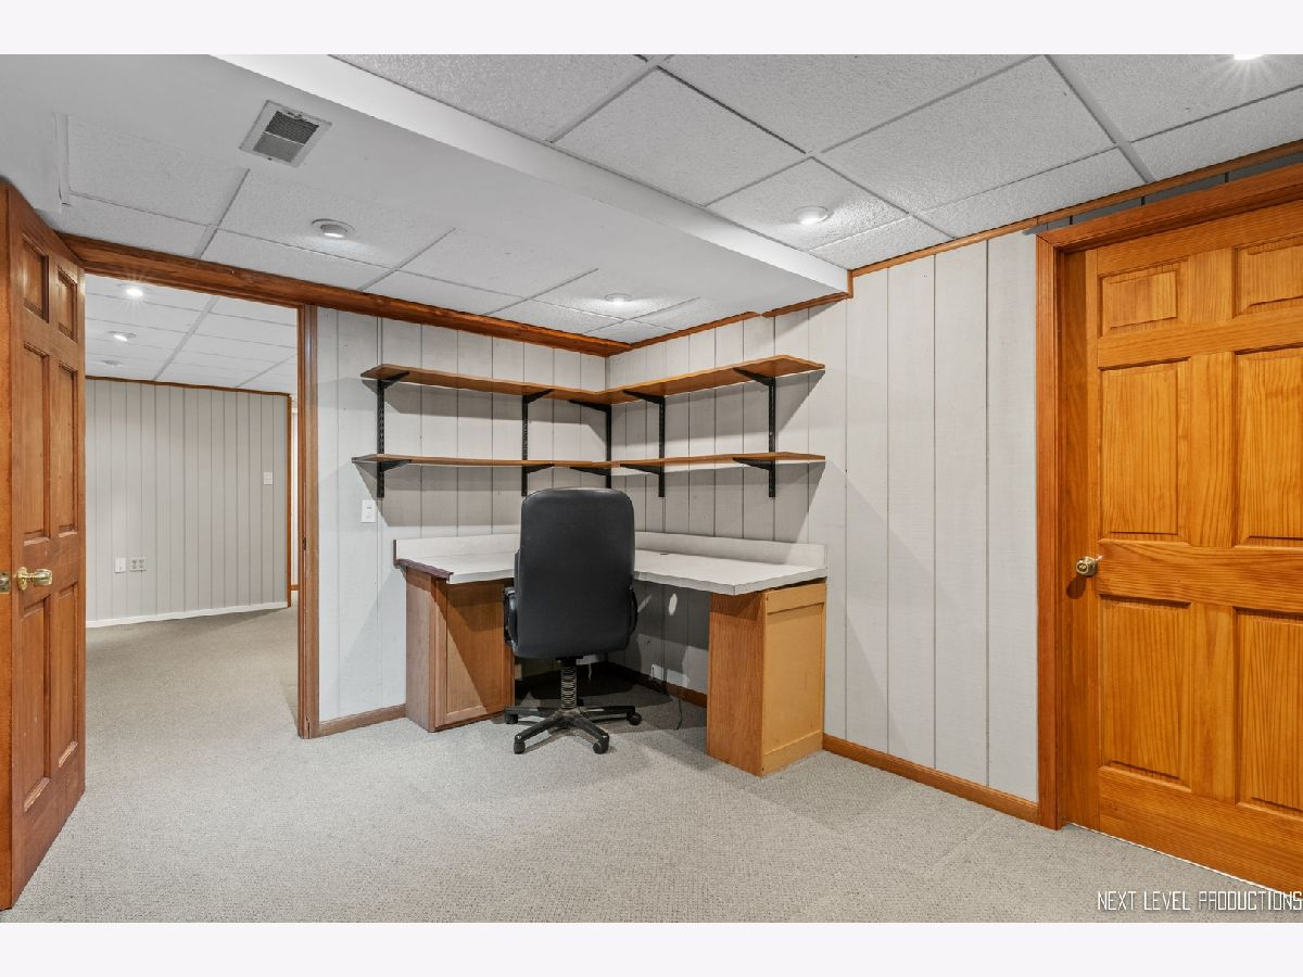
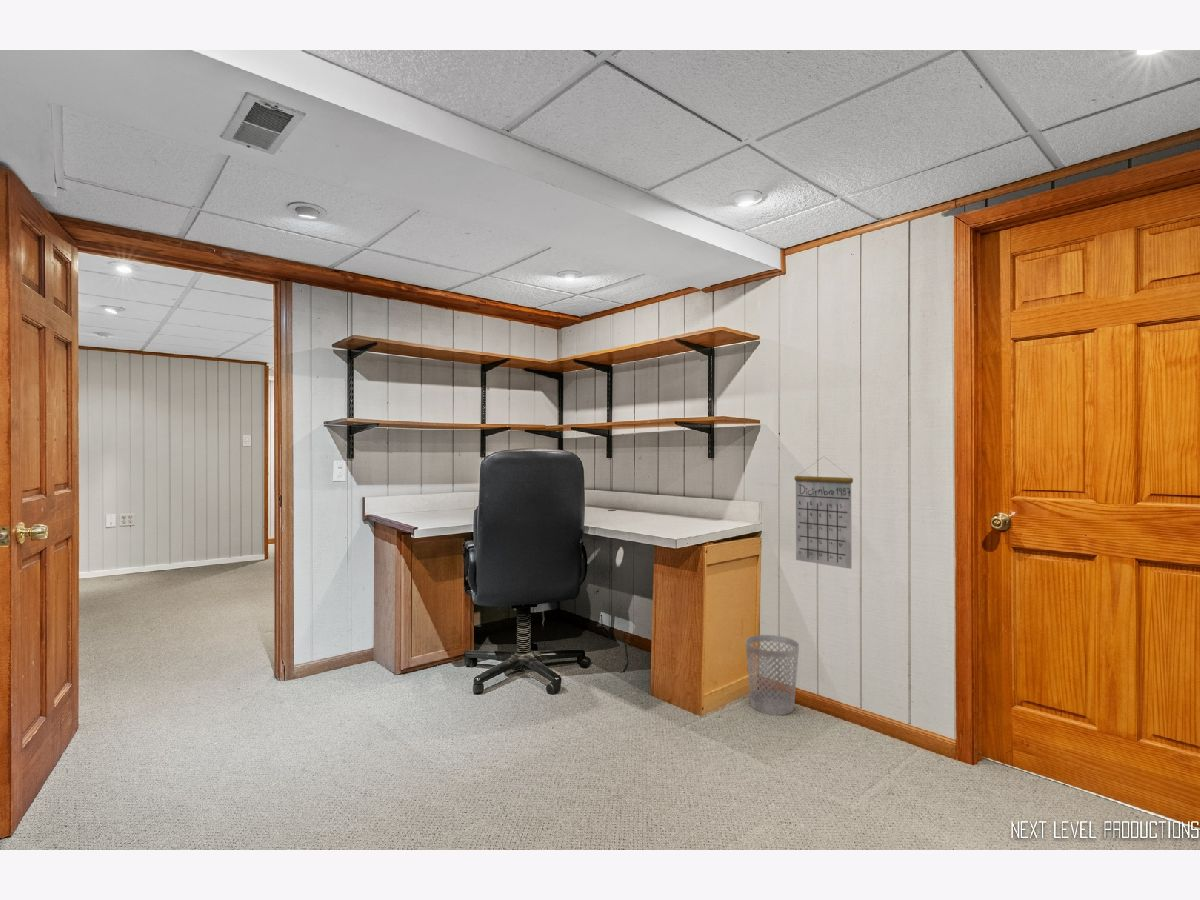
+ wastebasket [745,634,800,716]
+ calendar [793,455,854,570]
